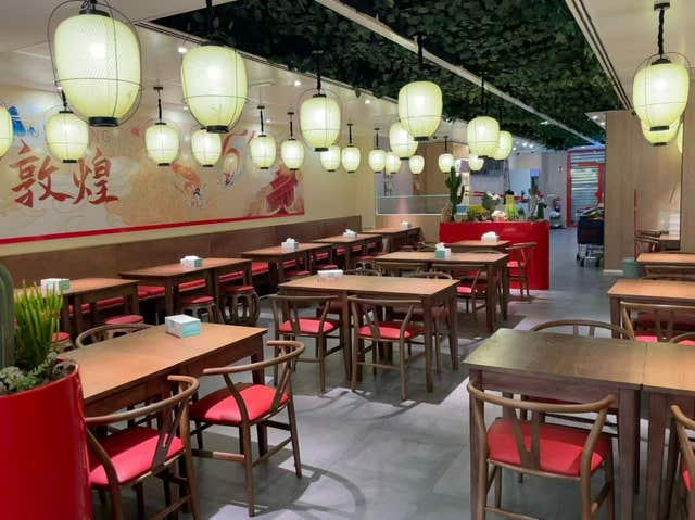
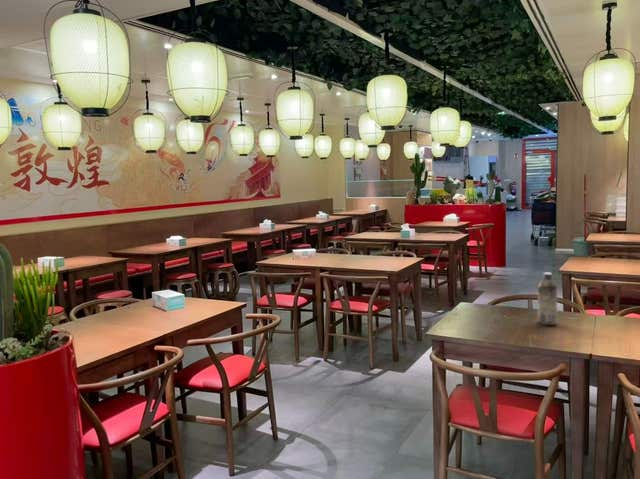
+ water bottle [537,272,558,326]
